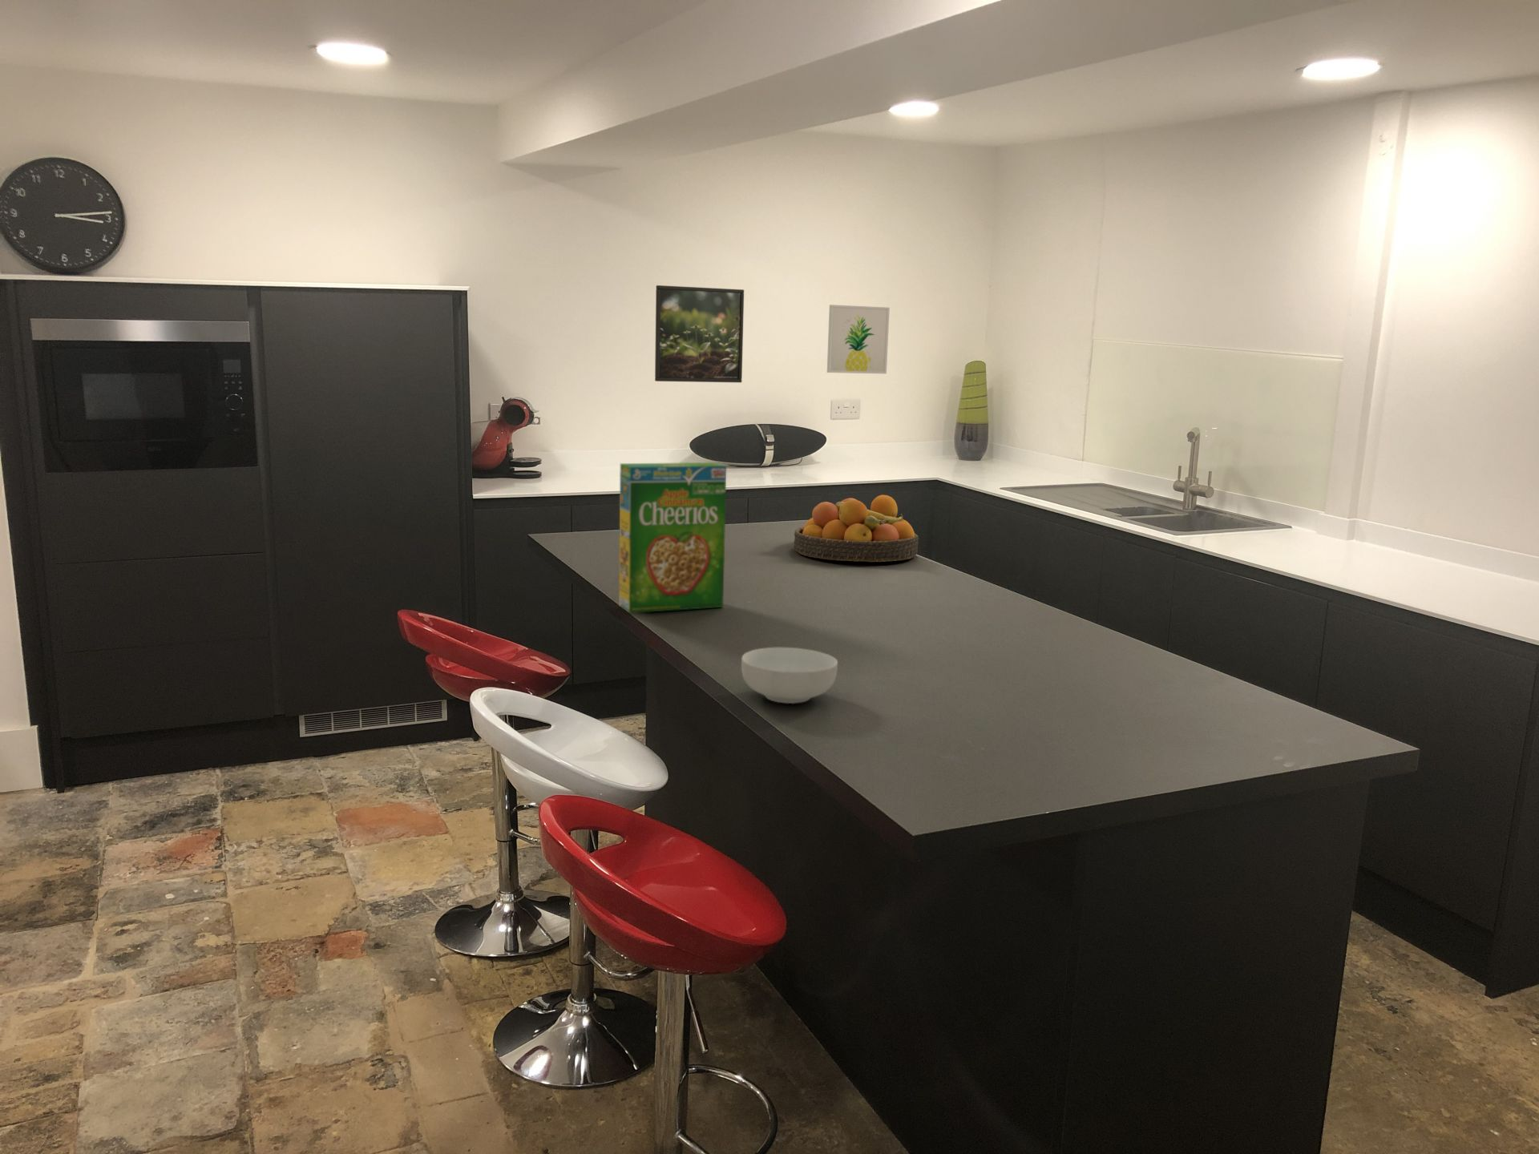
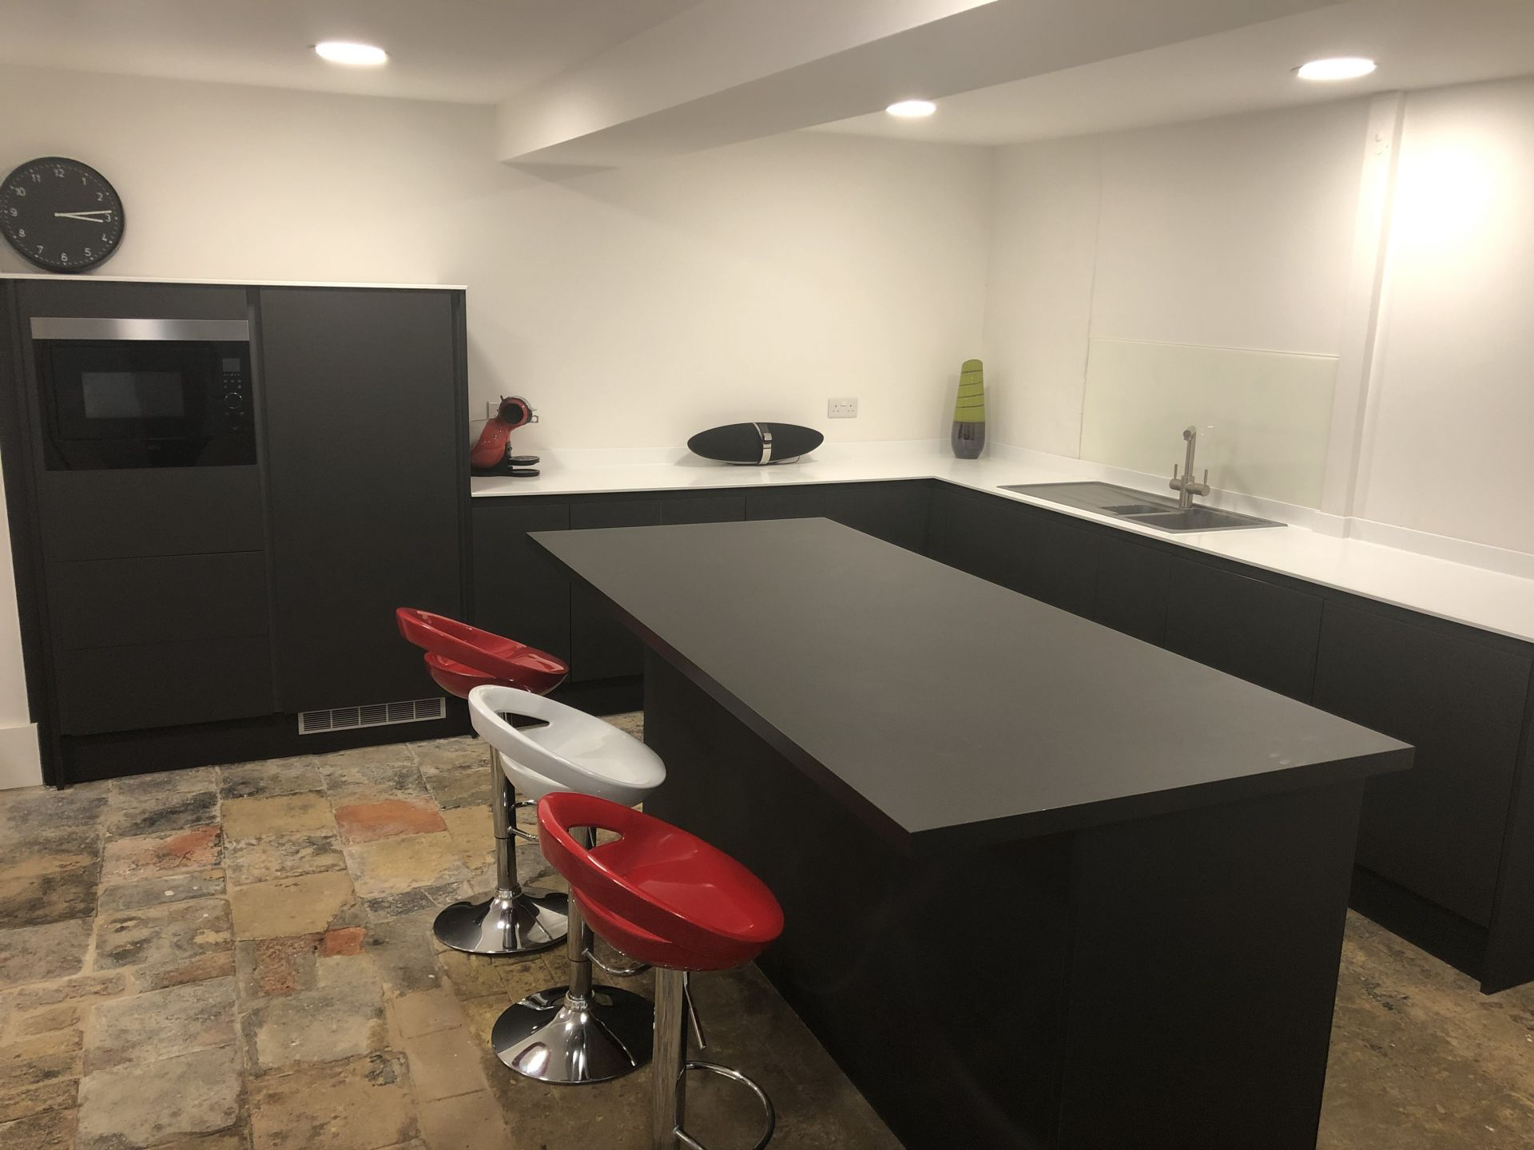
- cereal box [618,462,727,613]
- fruit bowl [794,495,920,562]
- cereal bowl [740,647,839,704]
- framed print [654,285,744,383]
- wall art [826,304,891,375]
